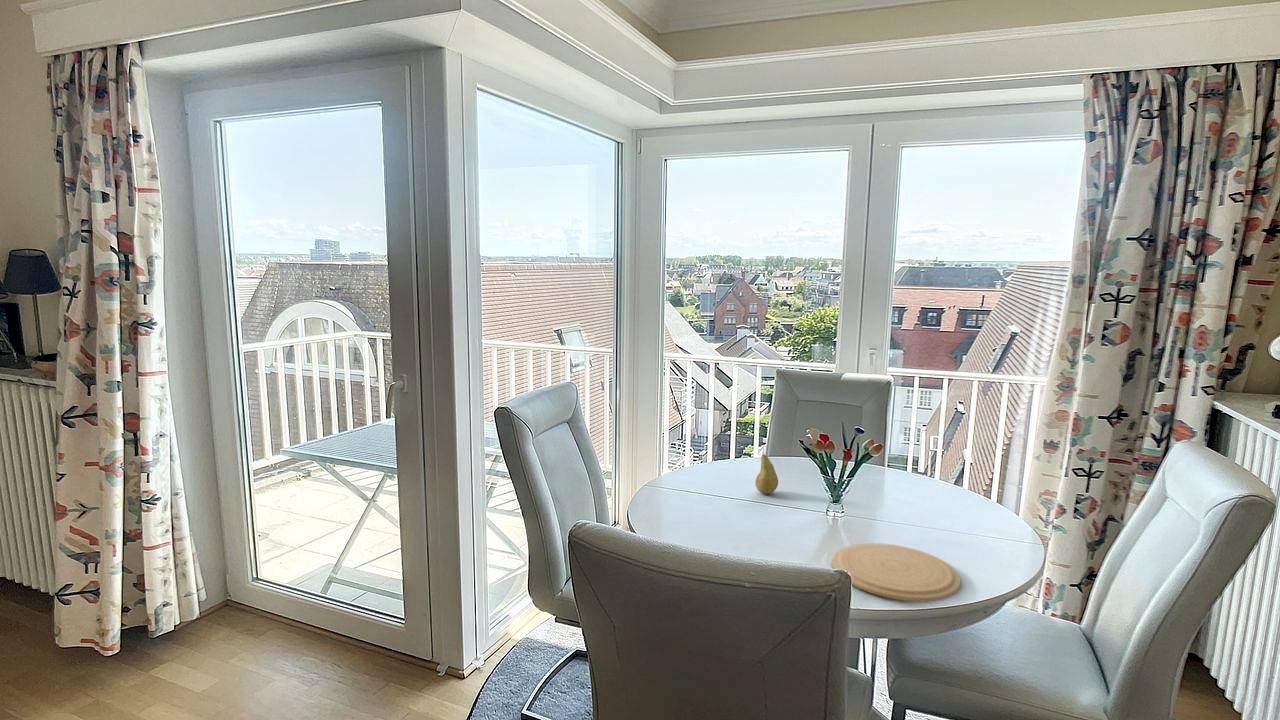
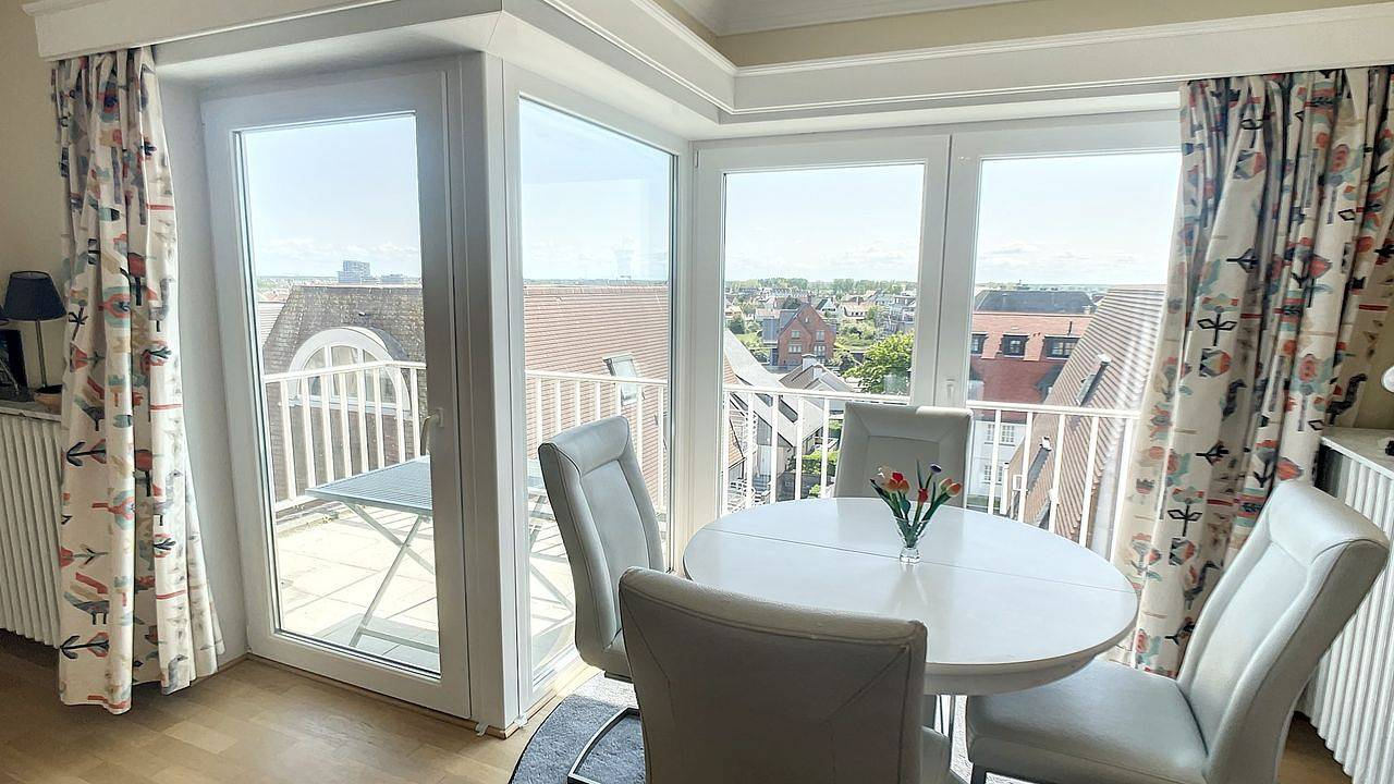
- plate [832,542,962,603]
- fruit [754,453,779,495]
